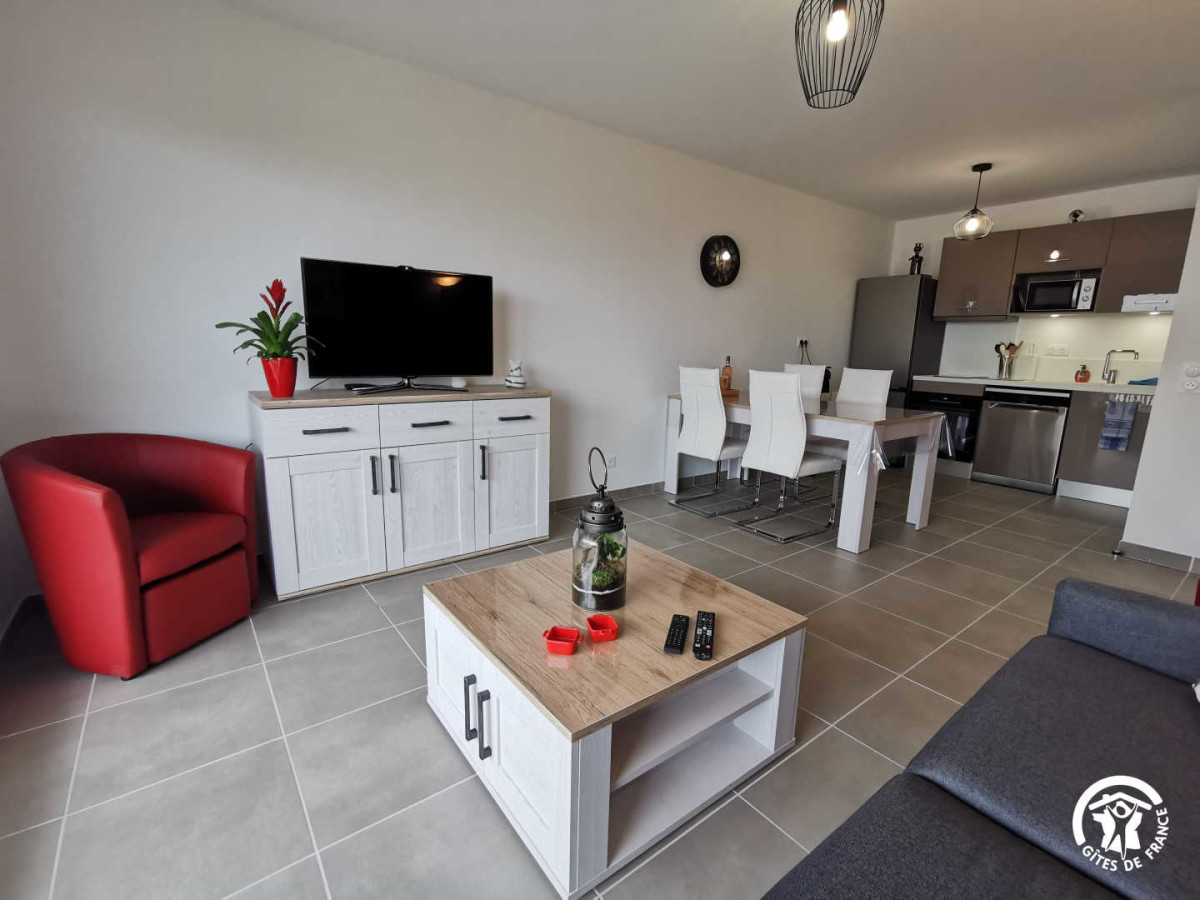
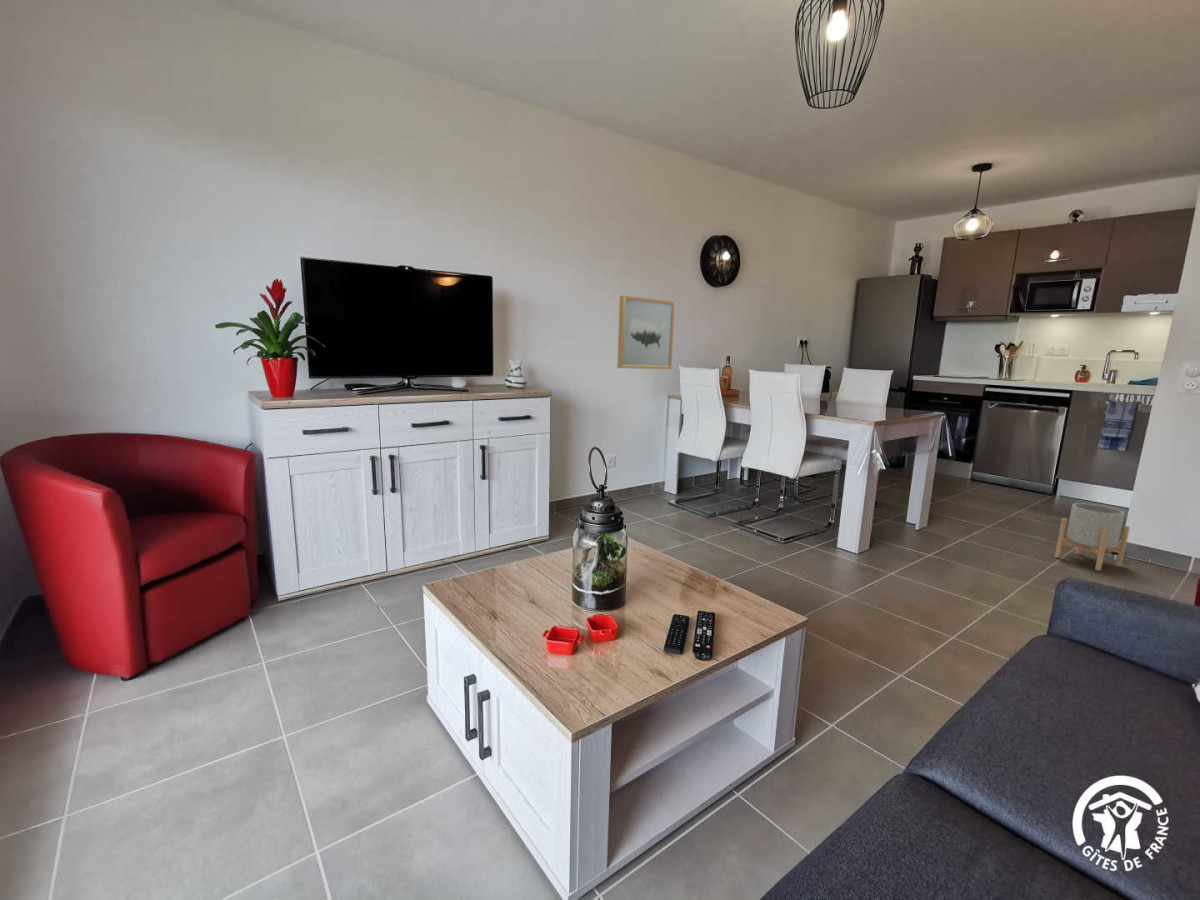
+ planter [1054,502,1131,572]
+ wall art [616,295,676,370]
